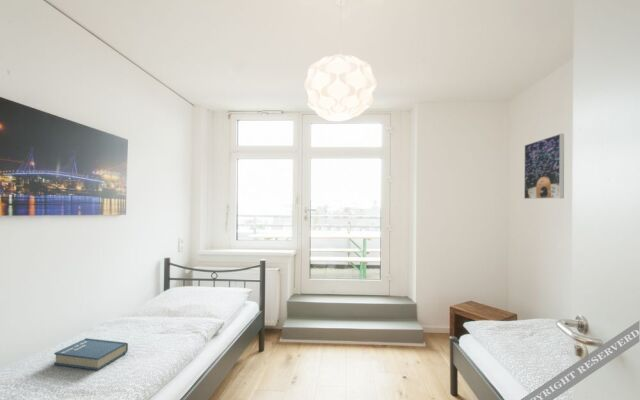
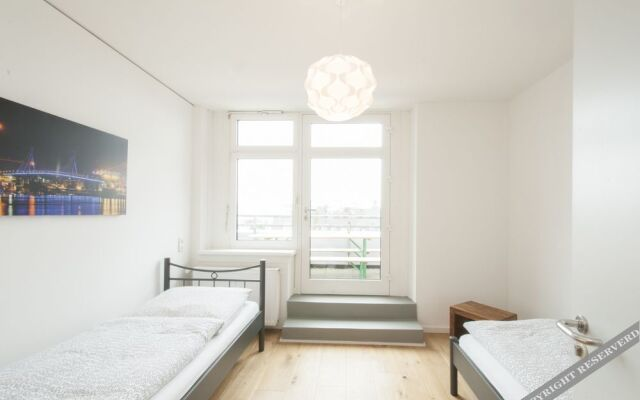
- book [53,337,129,371]
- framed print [523,133,565,200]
